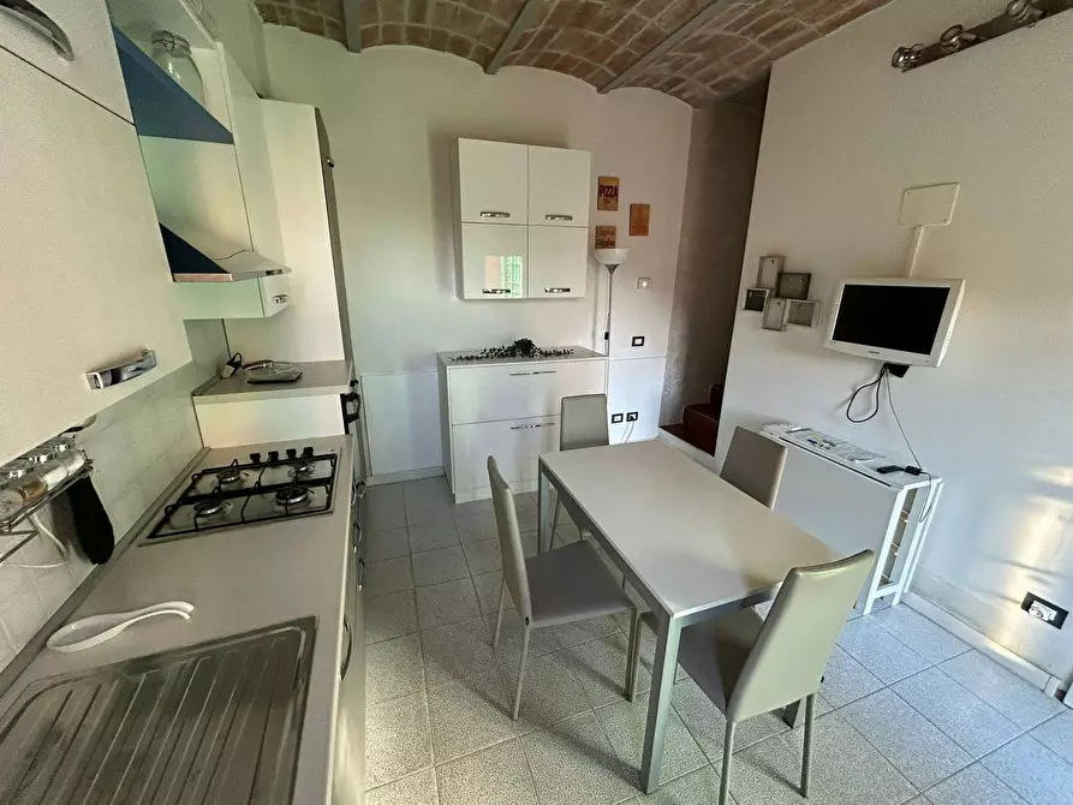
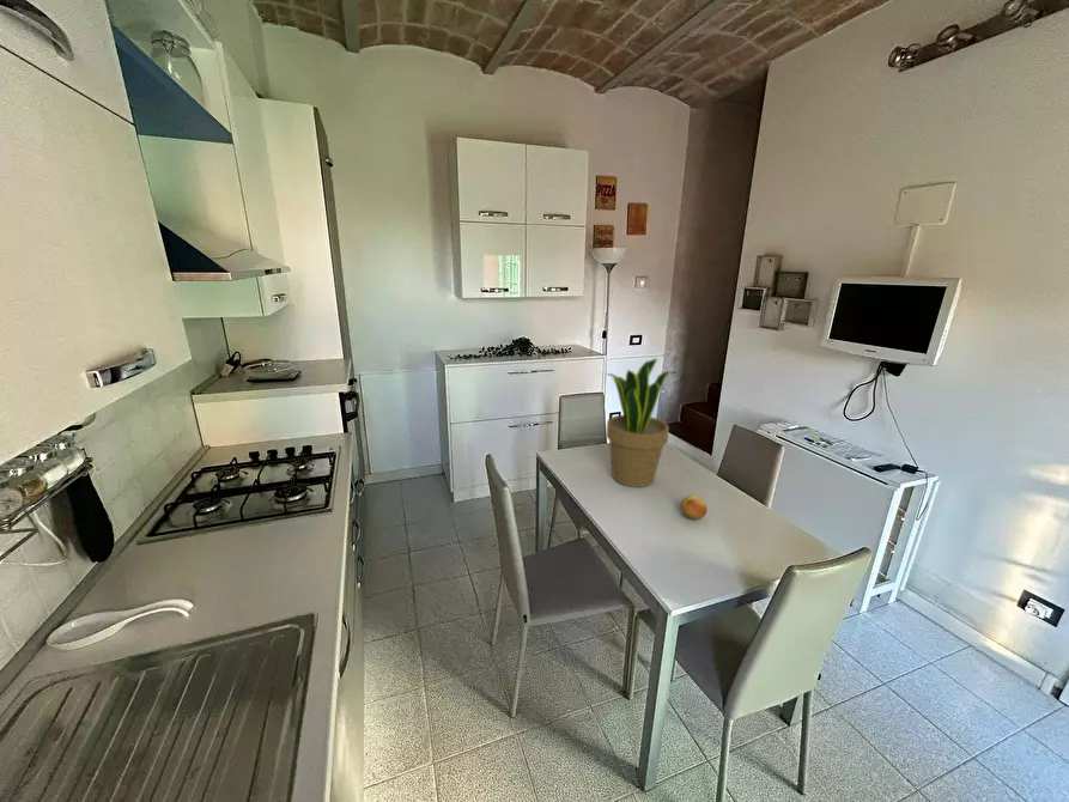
+ fruit [680,493,709,521]
+ potted plant [605,358,679,488]
